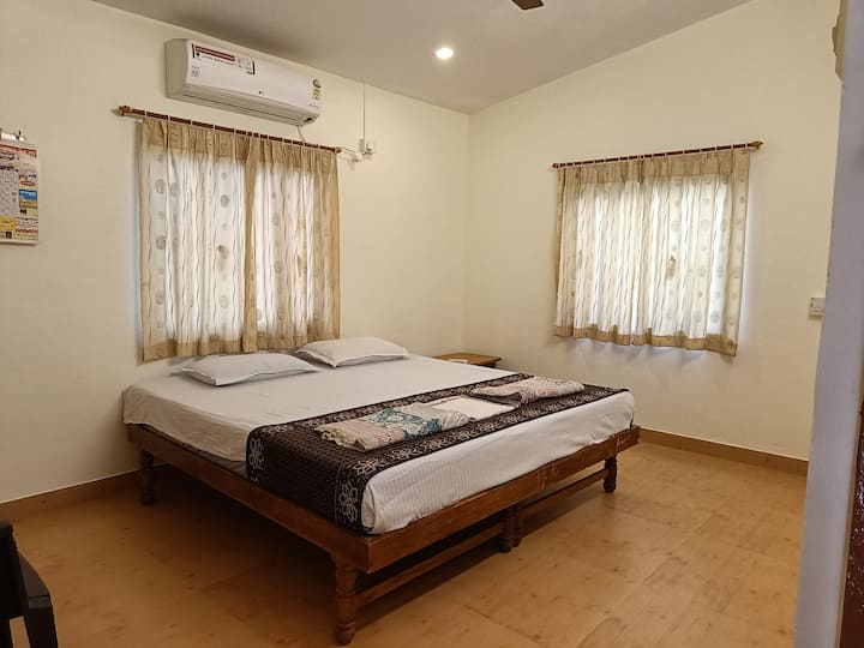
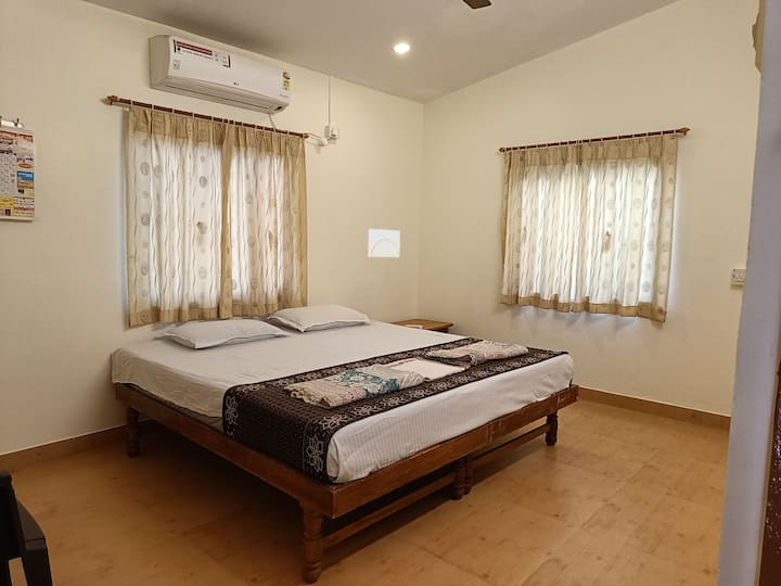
+ wall art [368,228,401,258]
